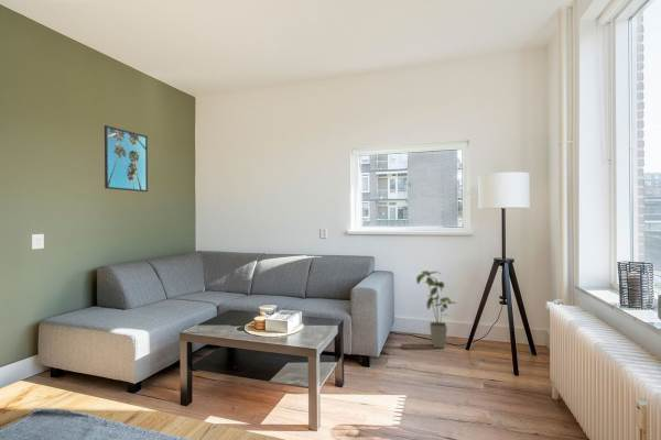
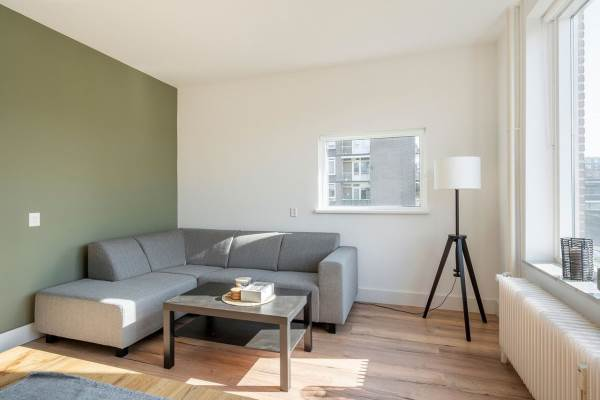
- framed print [104,124,149,193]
- house plant [415,270,456,350]
